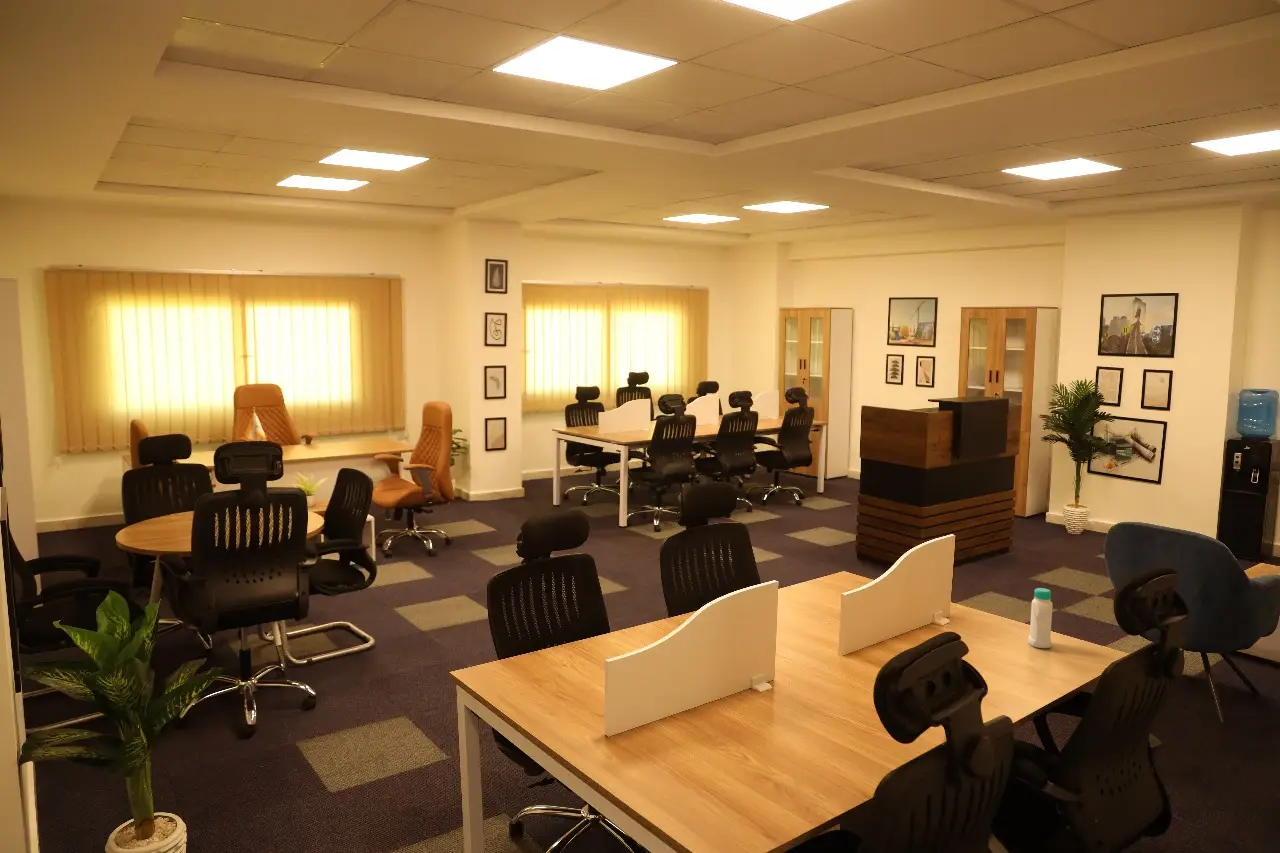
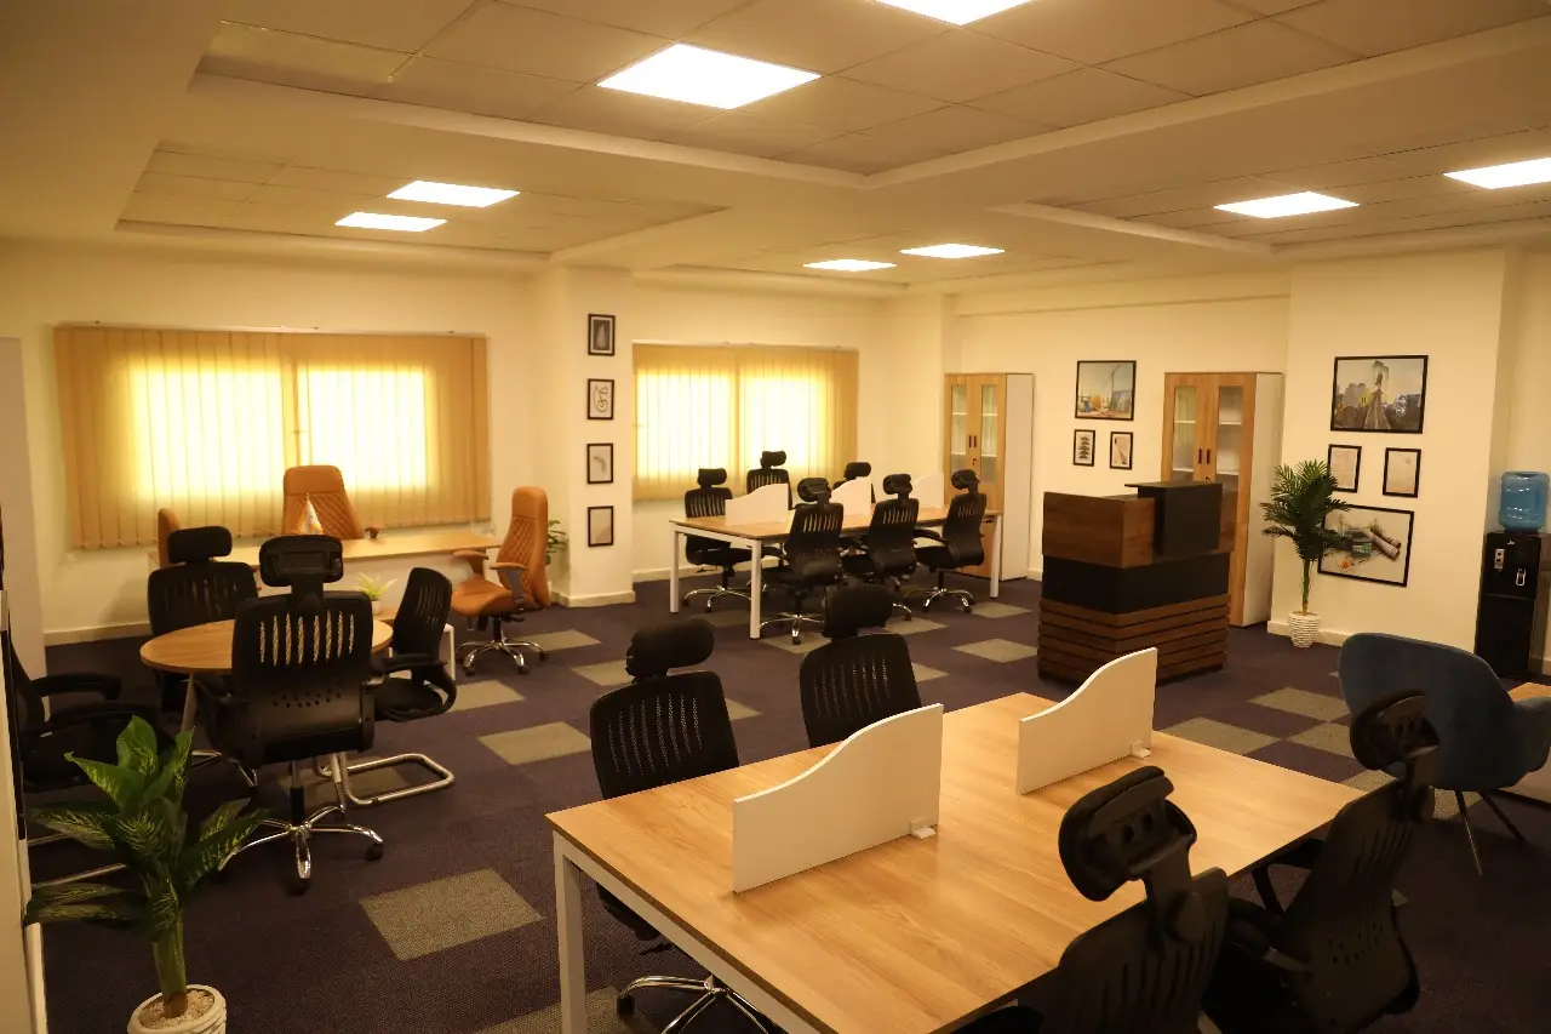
- bottle [1027,587,1054,649]
